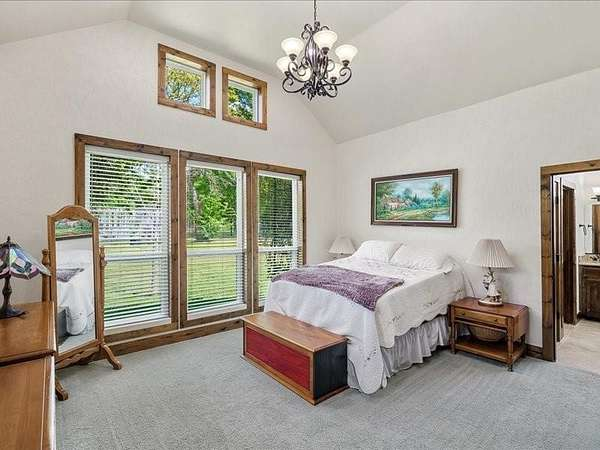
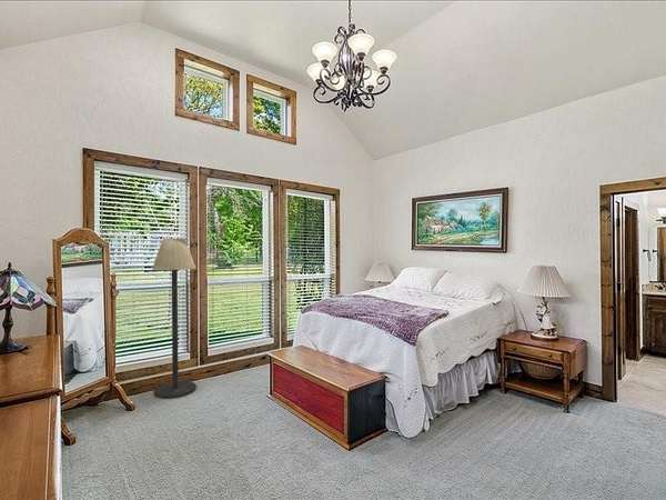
+ floor lamp [151,238,198,399]
